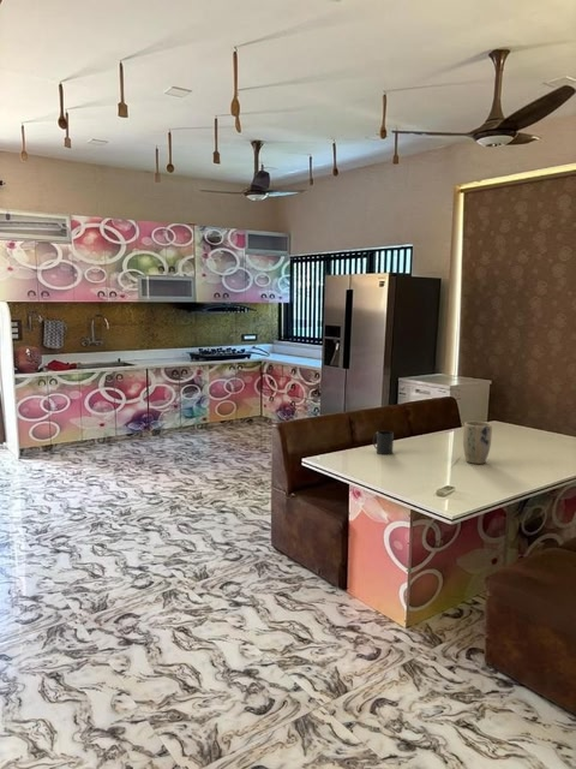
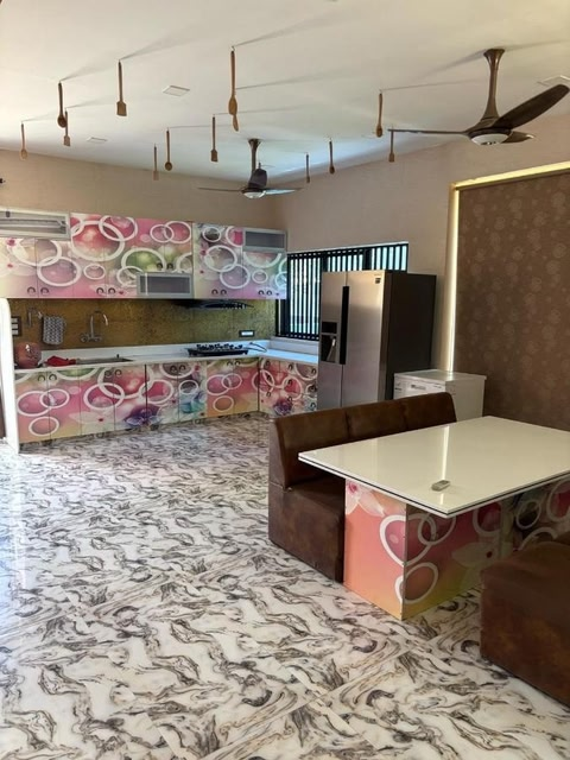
- plant pot [462,421,493,465]
- mug [372,430,395,455]
